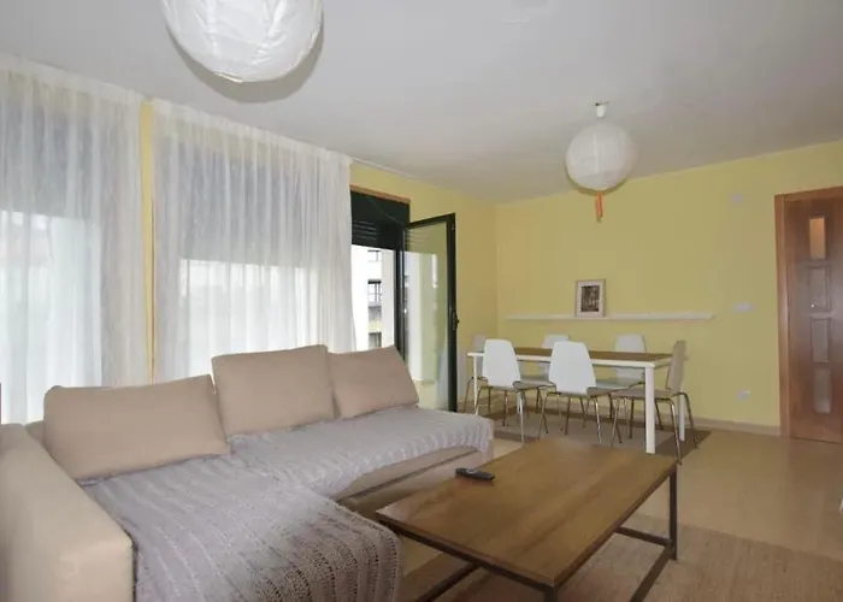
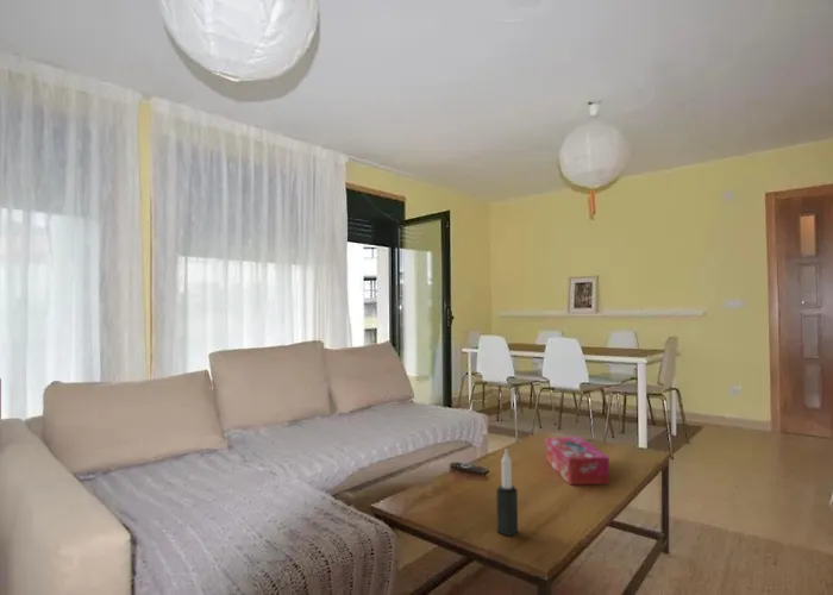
+ candle [495,447,519,538]
+ tissue box [545,436,610,487]
